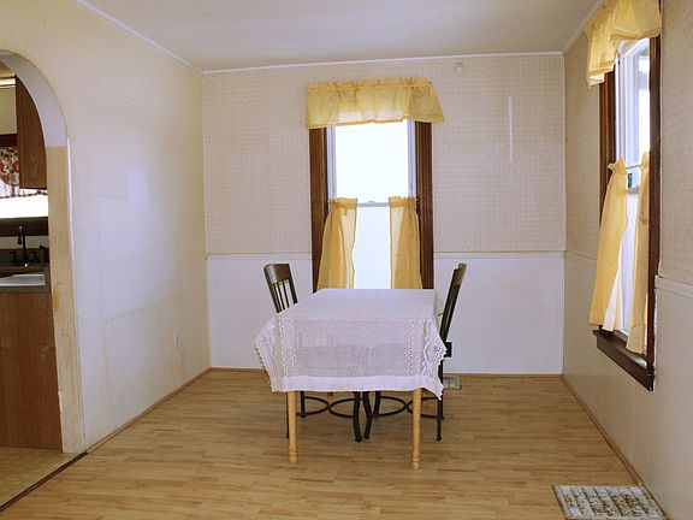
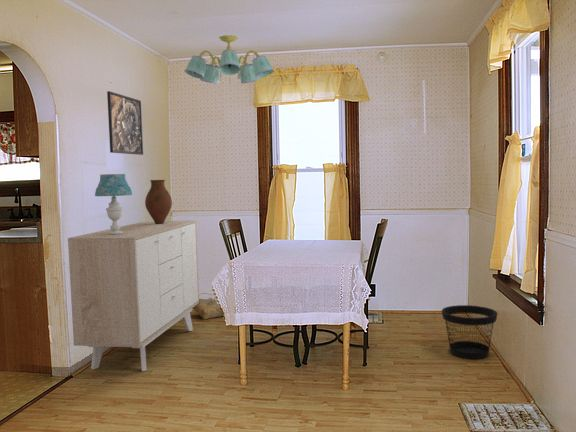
+ chandelier [184,34,275,86]
+ wastebasket [441,304,498,360]
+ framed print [106,90,144,156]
+ table lamp [94,173,133,234]
+ basket [192,292,224,320]
+ sideboard [67,220,200,372]
+ vase [144,179,173,224]
